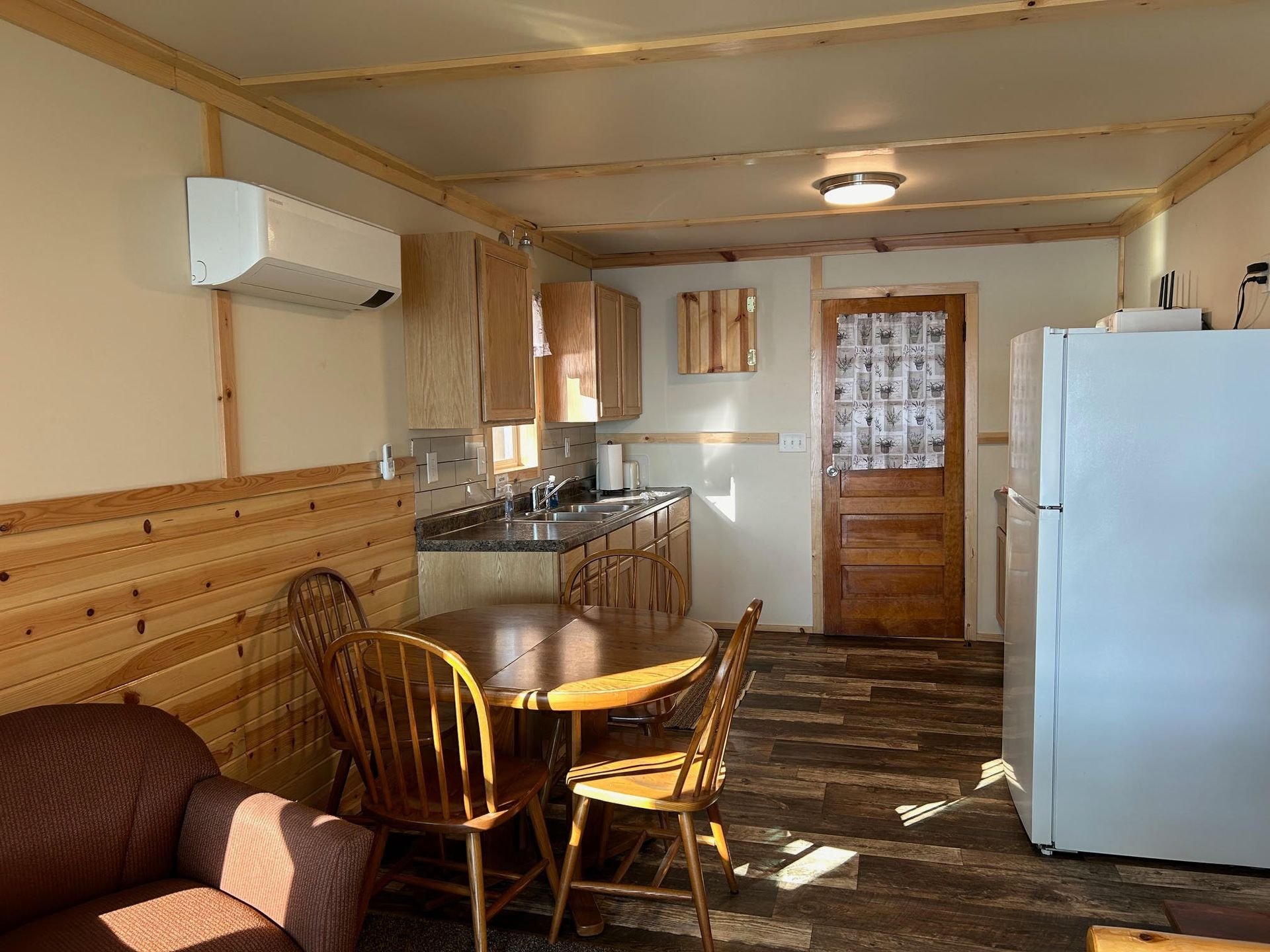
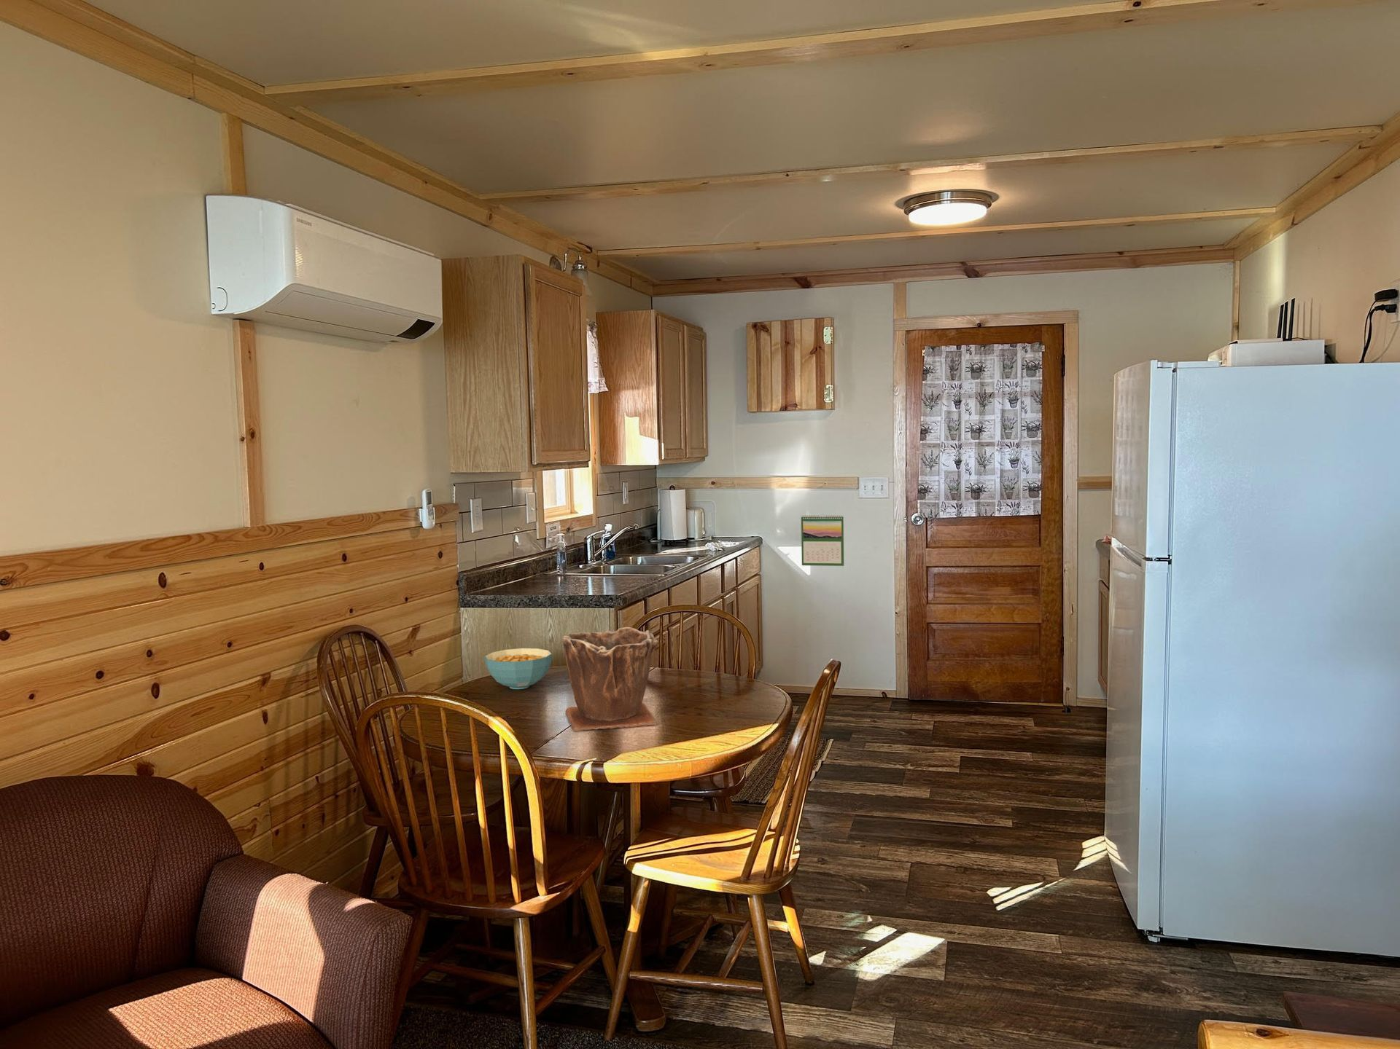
+ calendar [800,513,844,566]
+ plant pot [562,627,659,732]
+ cereal bowl [484,648,552,690]
